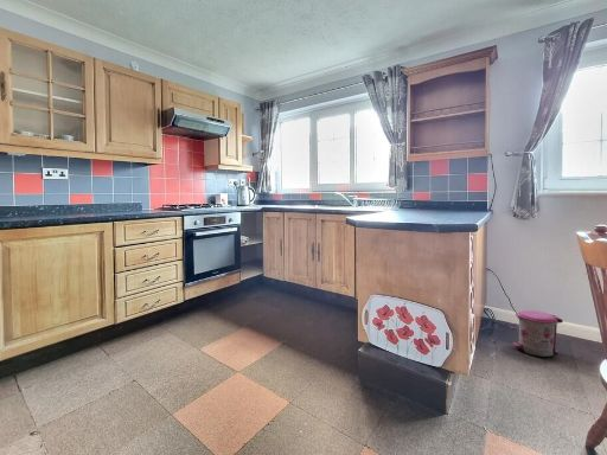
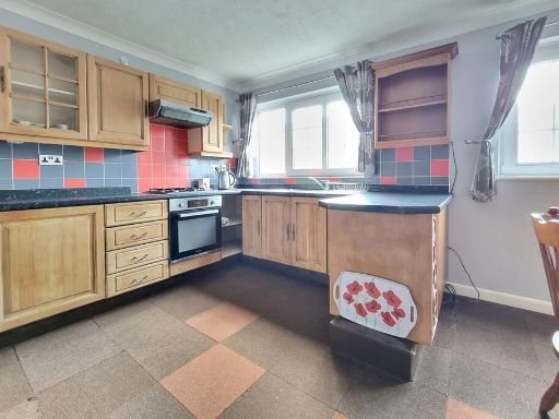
- trash can [512,309,564,358]
